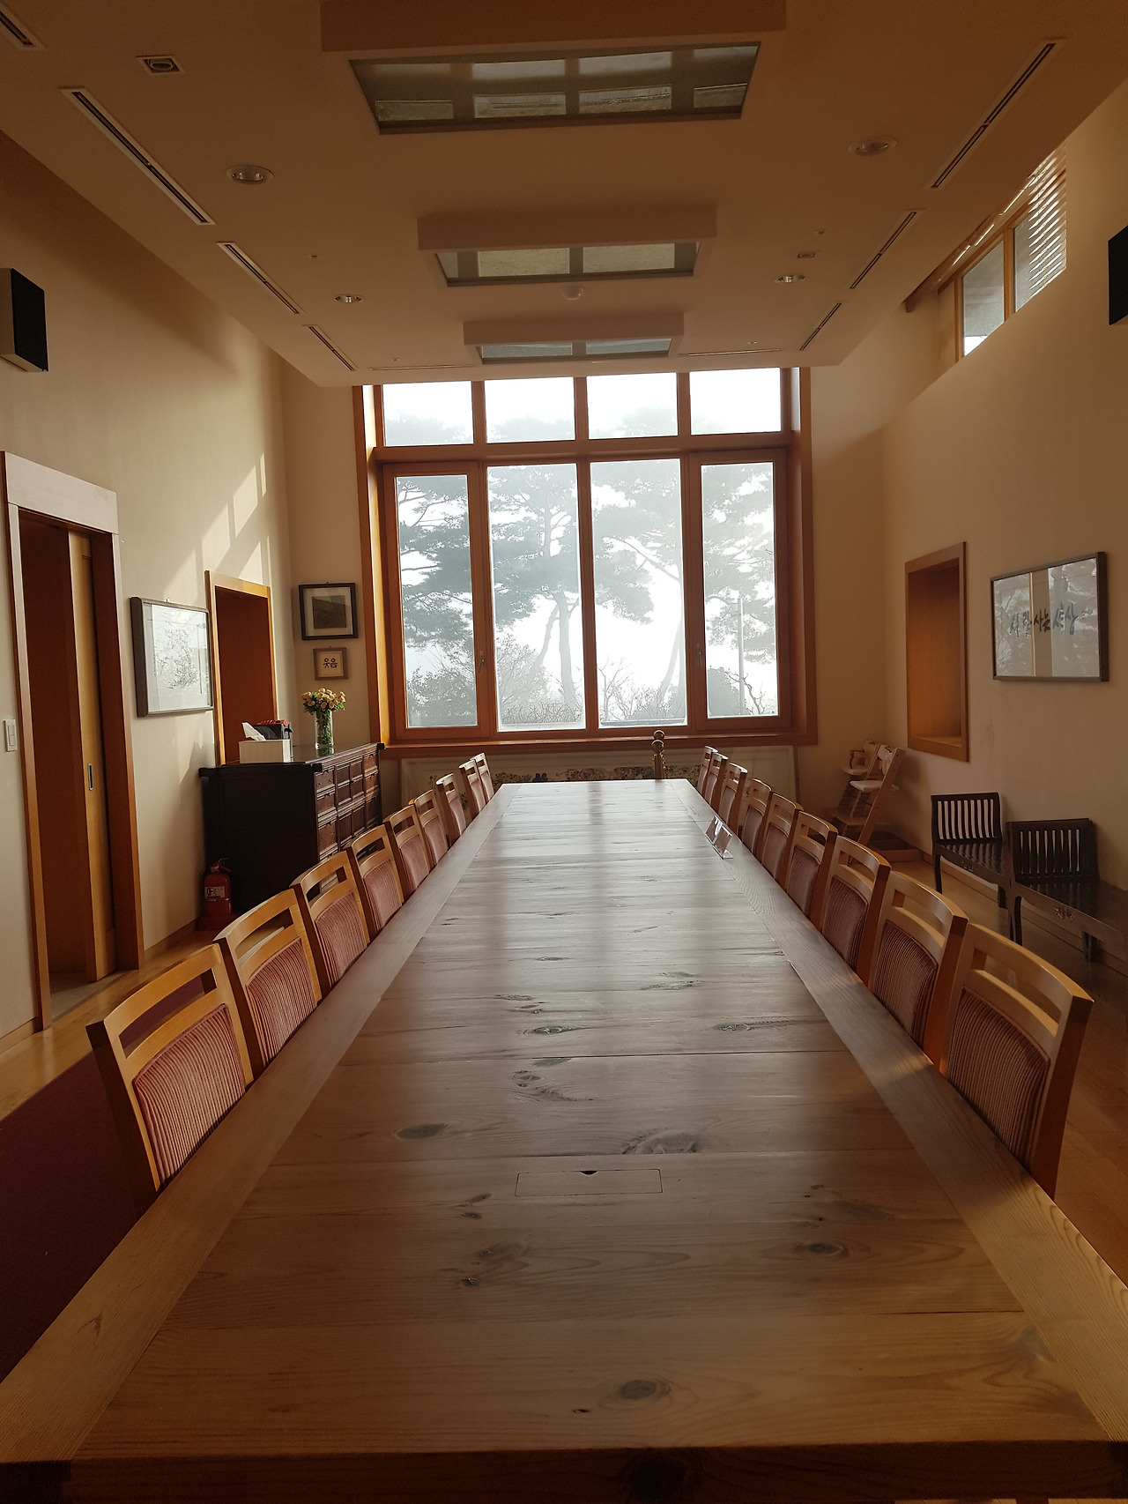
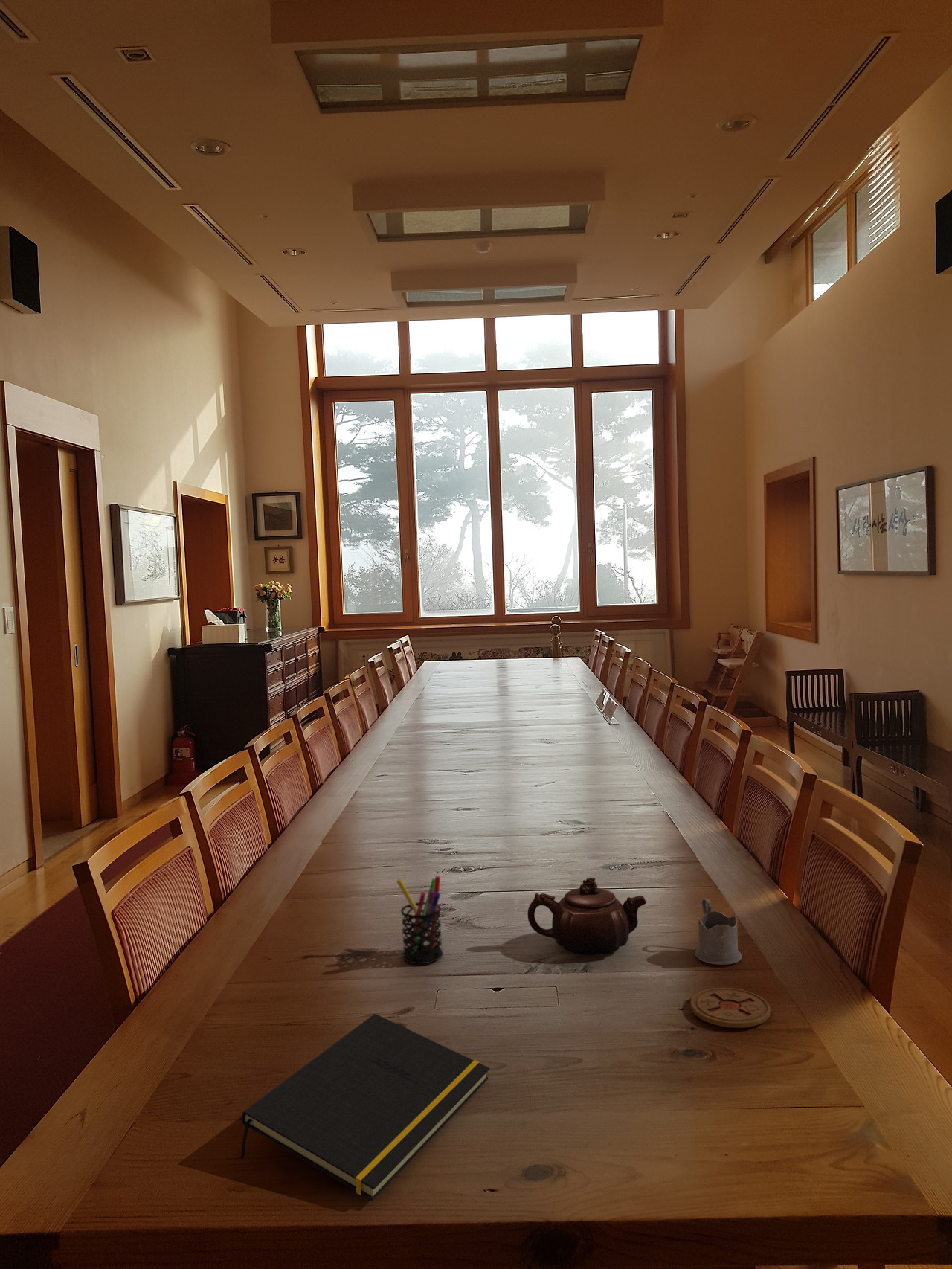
+ teapot [527,877,647,955]
+ notepad [239,1013,490,1202]
+ pen holder [396,876,443,965]
+ tea glass holder [695,898,742,966]
+ coaster [689,987,771,1029]
